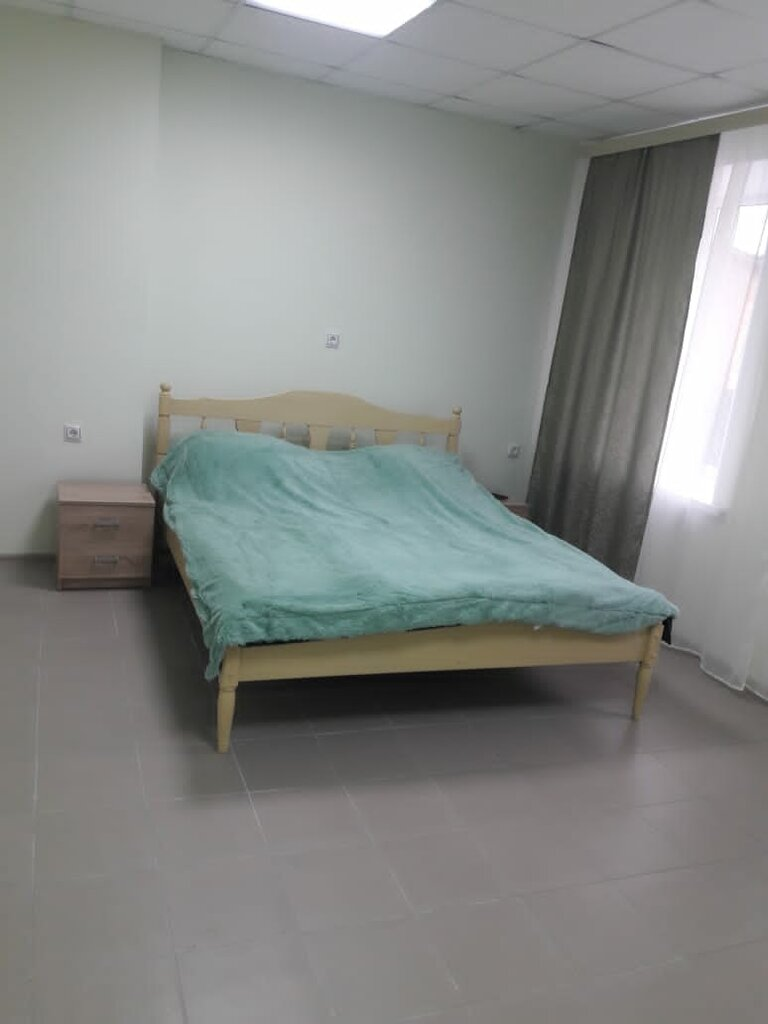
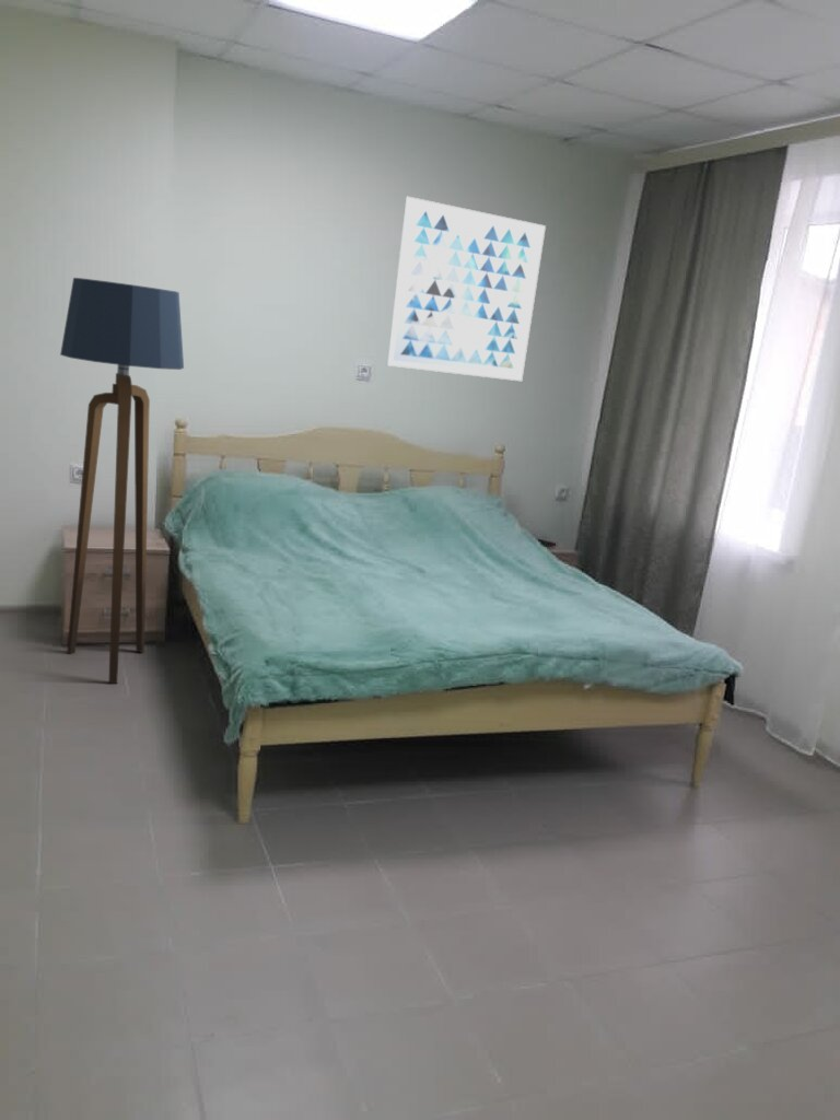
+ wall art [386,196,547,382]
+ floor lamp [59,277,185,685]
